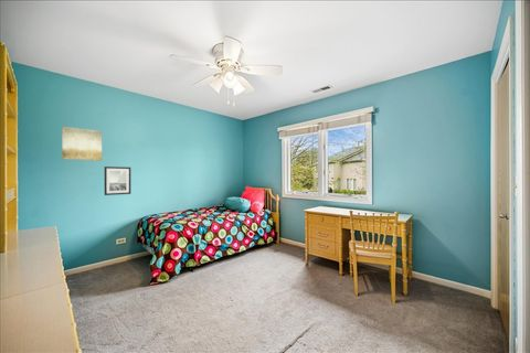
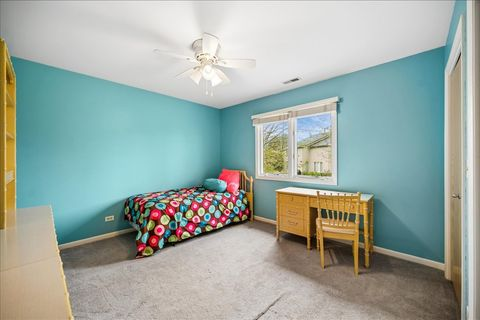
- wall art [61,126,103,162]
- wall art [104,165,131,196]
